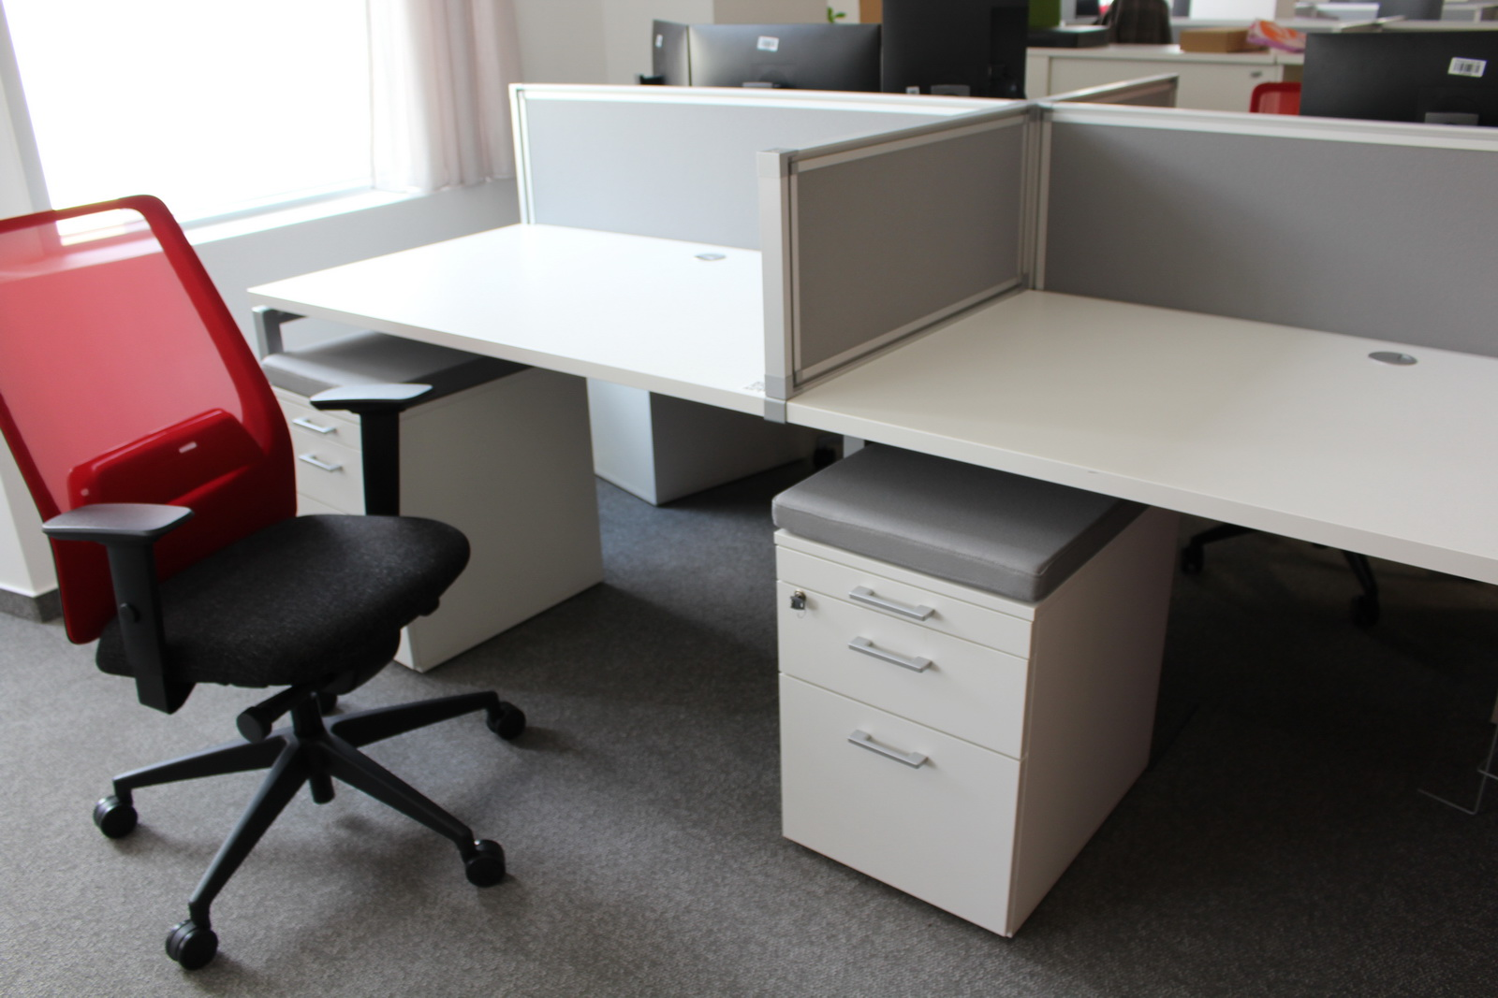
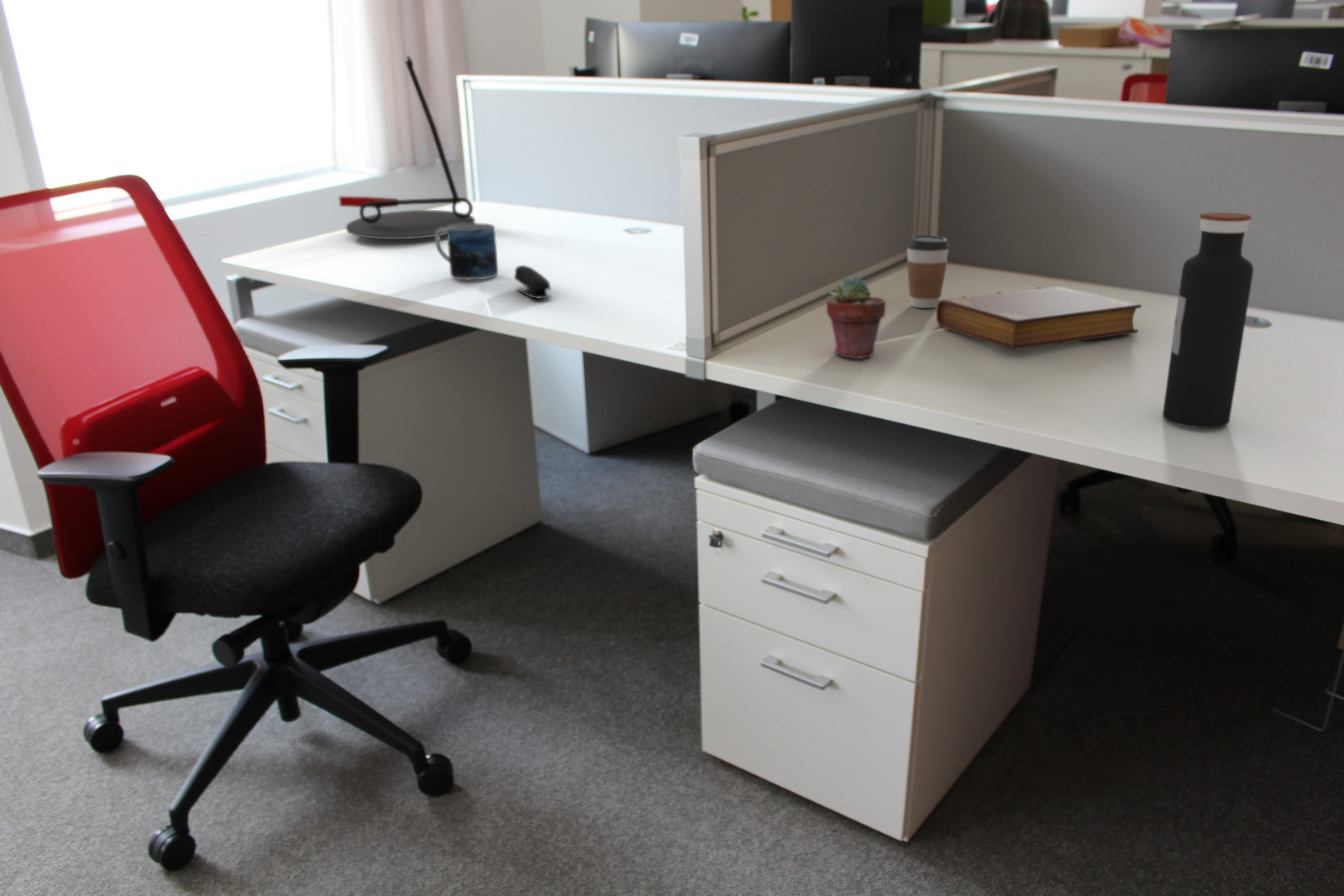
+ desk lamp [338,55,475,240]
+ mug [434,223,499,280]
+ stapler [513,265,553,299]
+ coffee cup [906,234,951,309]
+ book [936,286,1142,351]
+ potted succulent [826,276,887,360]
+ water bottle [1162,212,1254,429]
